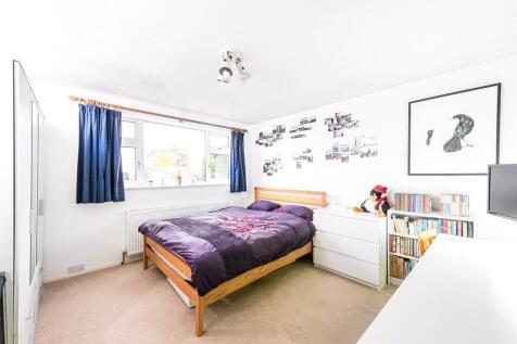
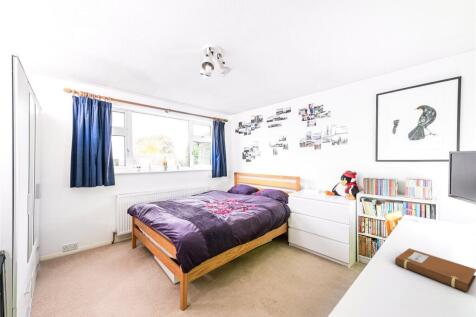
+ notebook [394,247,476,293]
